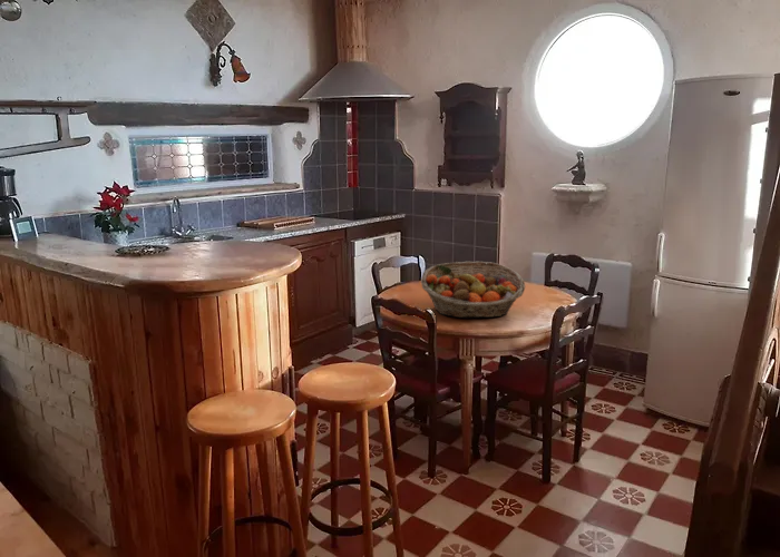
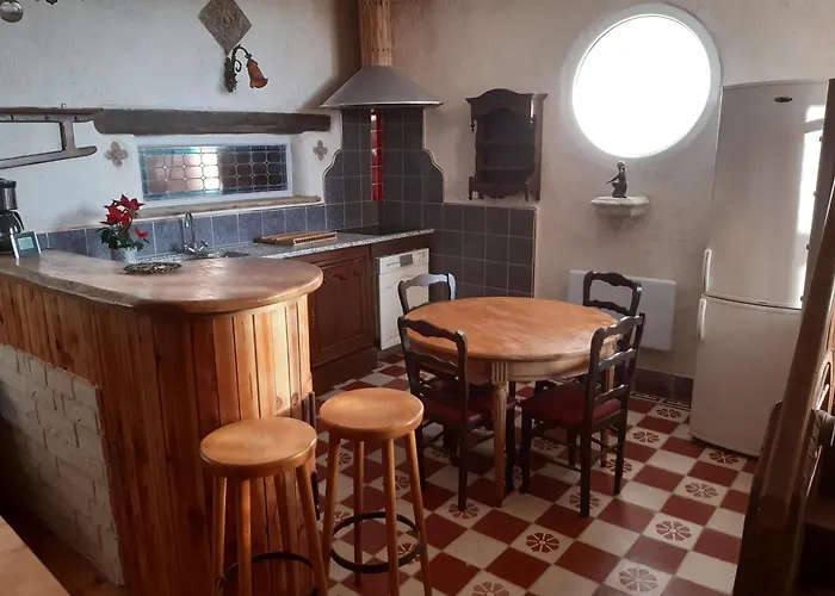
- fruit basket [420,261,526,319]
